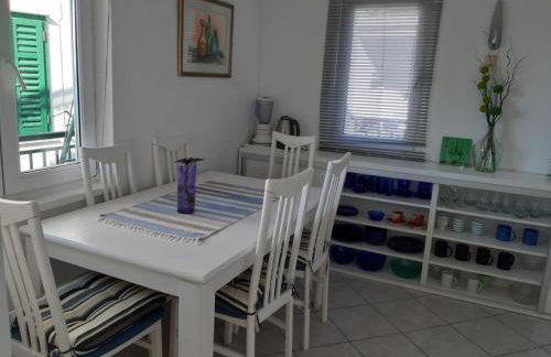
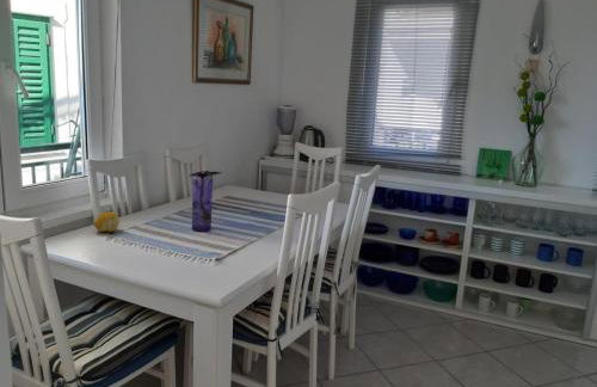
+ fruit [93,210,121,233]
